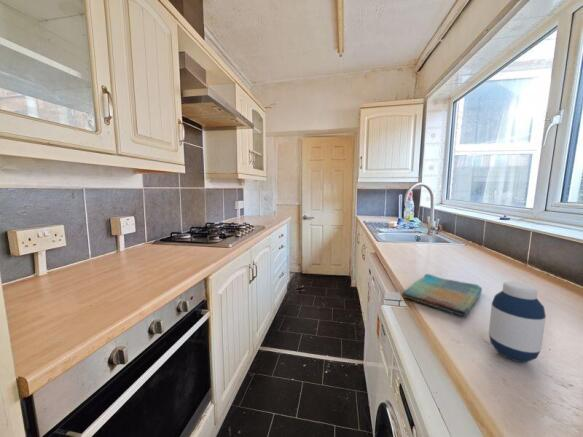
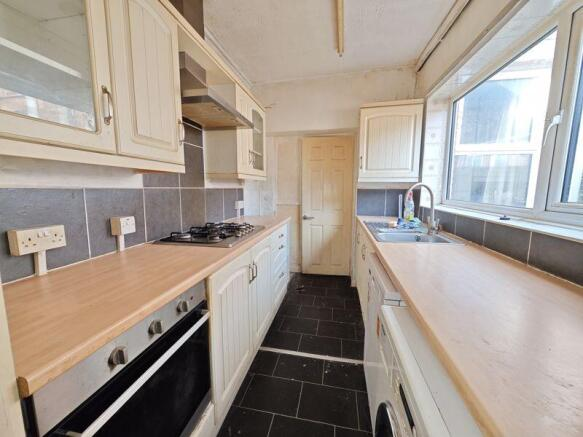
- medicine bottle [488,280,547,363]
- dish towel [401,273,483,317]
